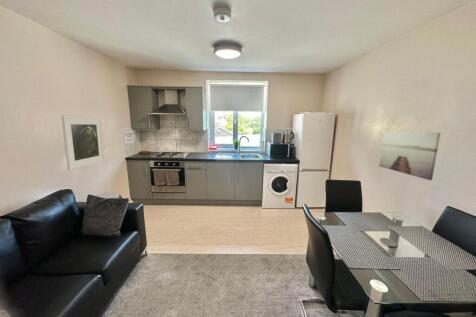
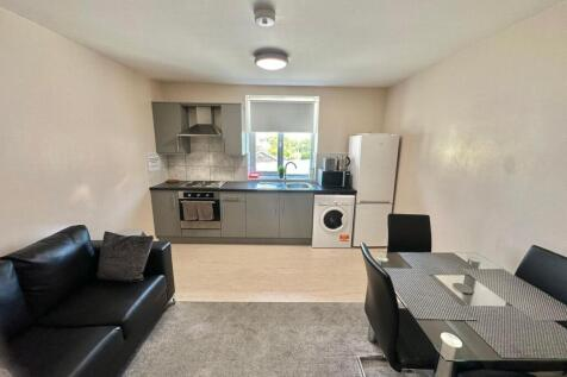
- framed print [61,115,105,171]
- wall art [378,130,441,181]
